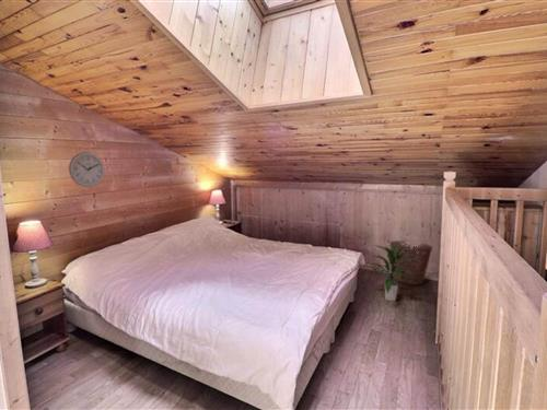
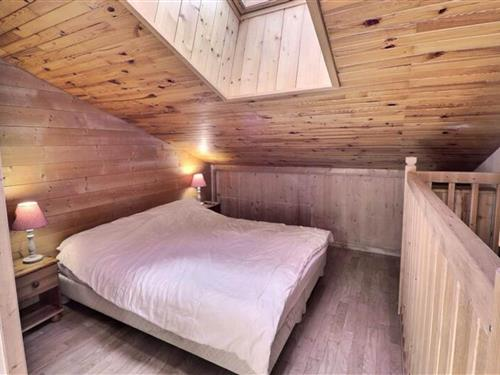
- wall clock [68,151,105,188]
- basket [388,239,433,285]
- indoor plant [369,243,414,303]
